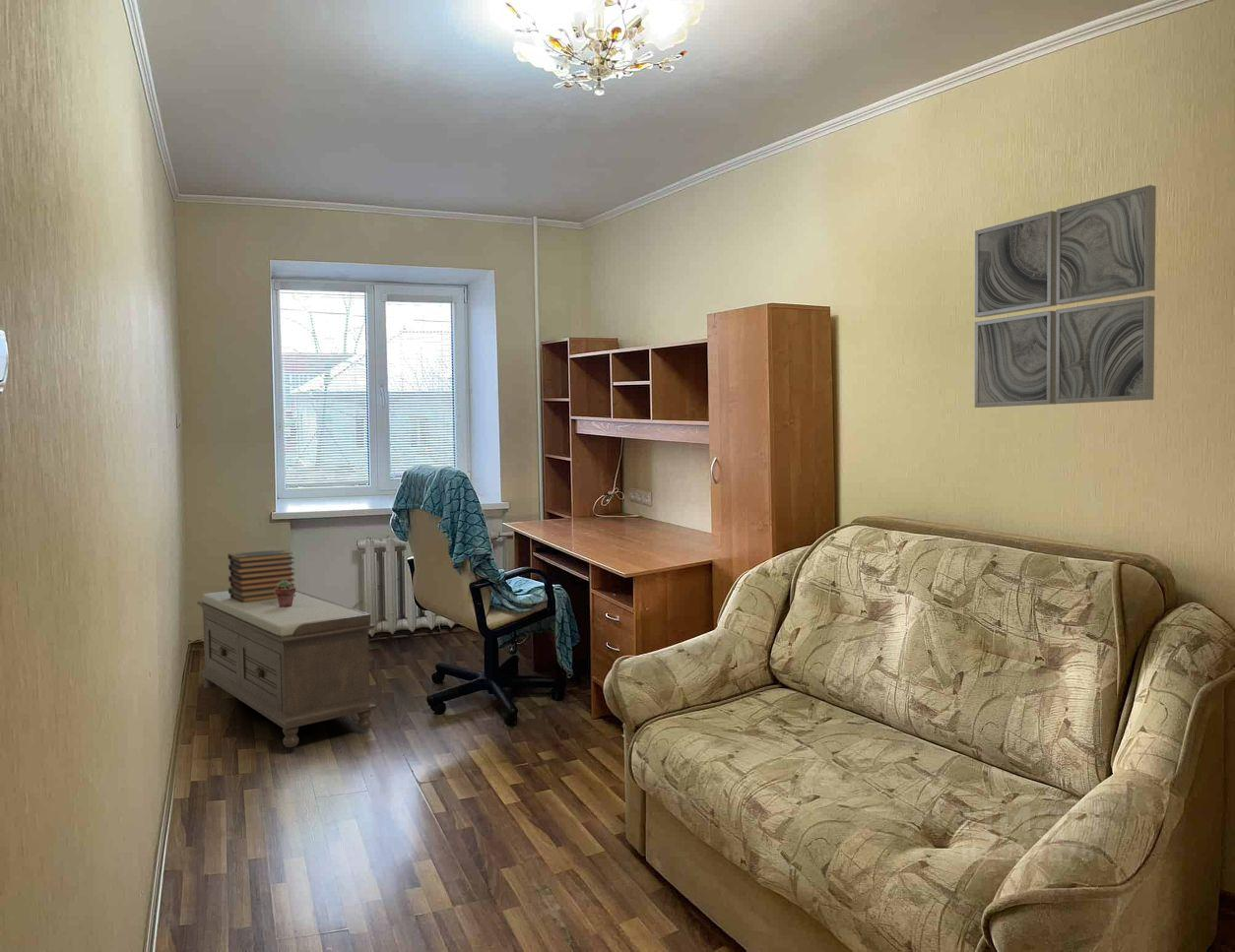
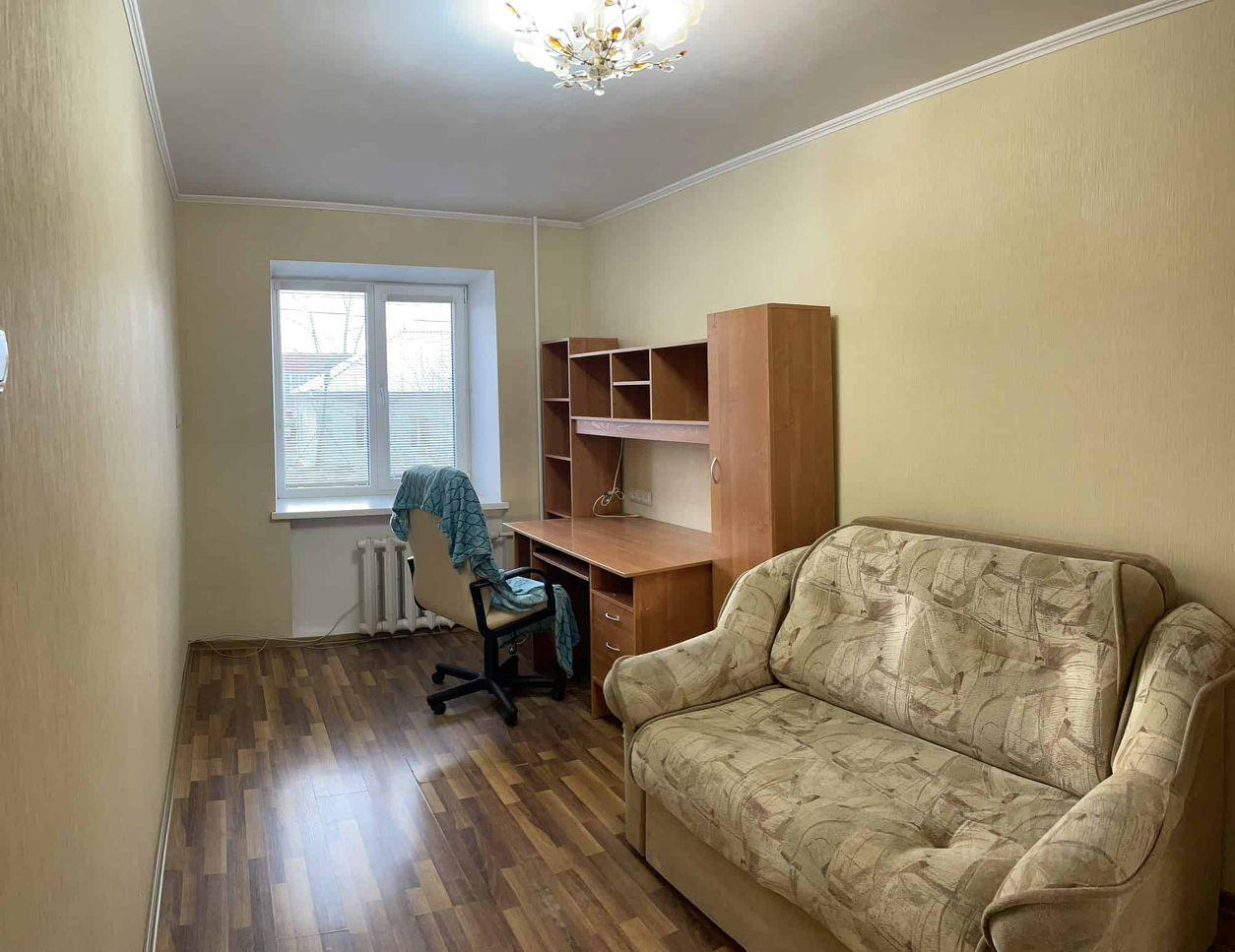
- wall art [974,184,1157,409]
- potted succulent [275,581,296,607]
- bench [196,590,378,748]
- book stack [227,548,295,603]
